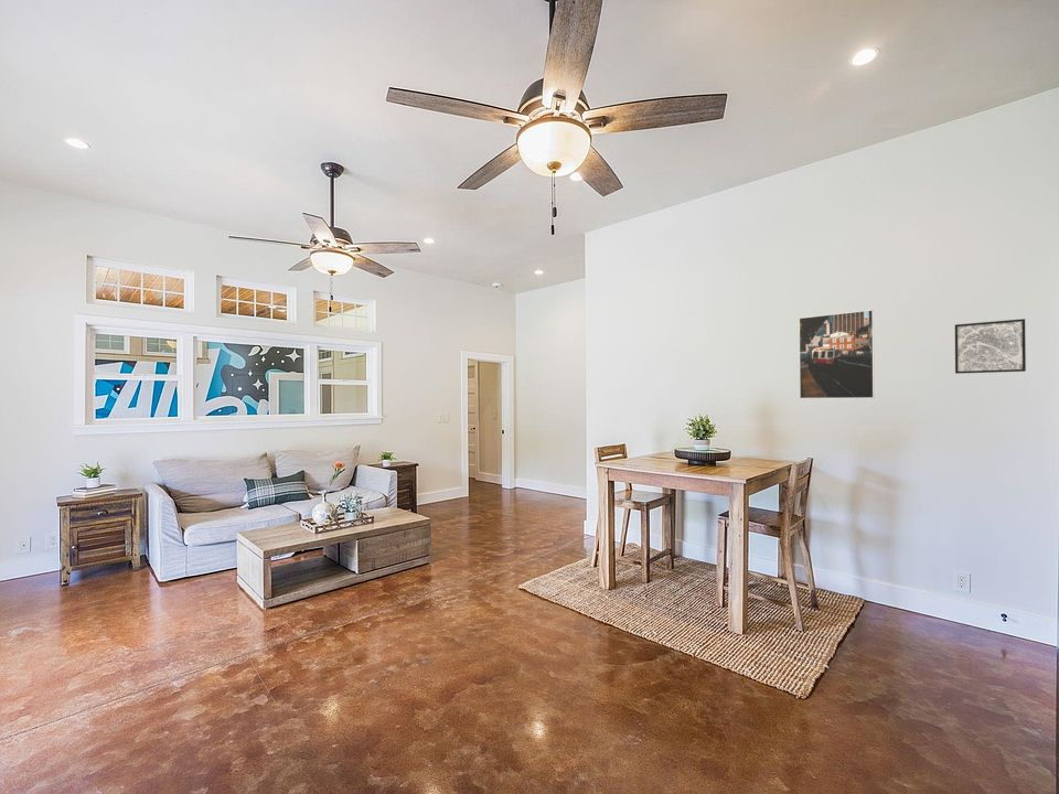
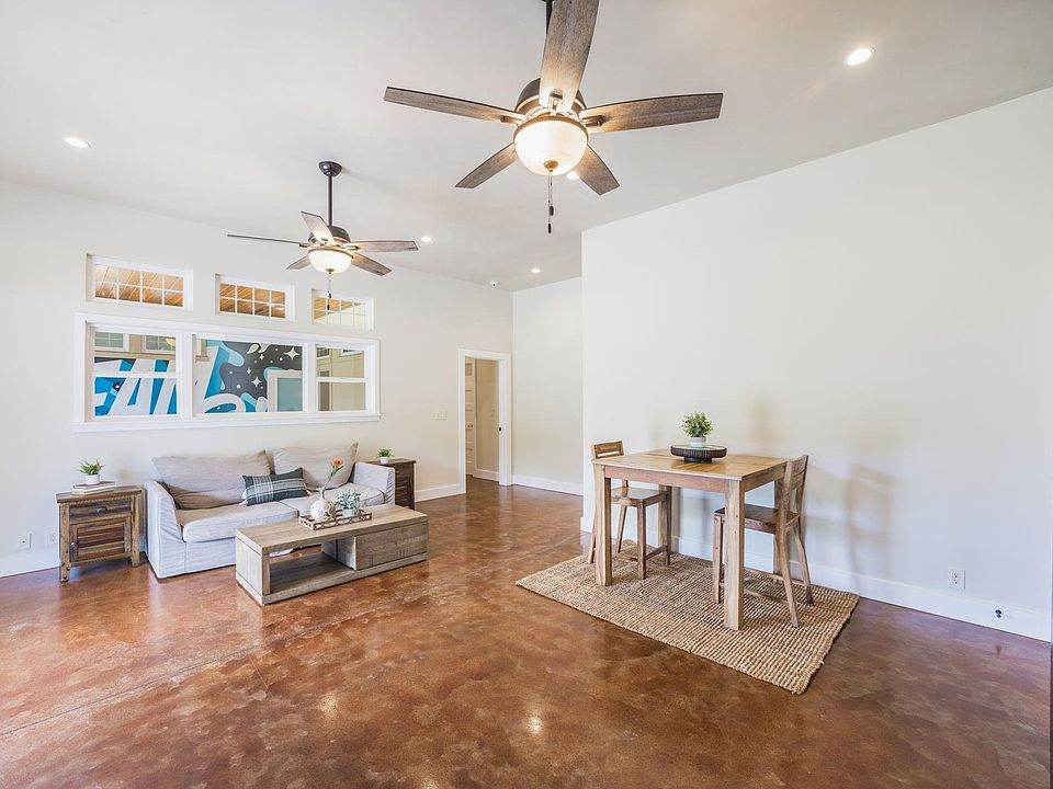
- wall art [954,318,1027,375]
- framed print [798,309,876,399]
